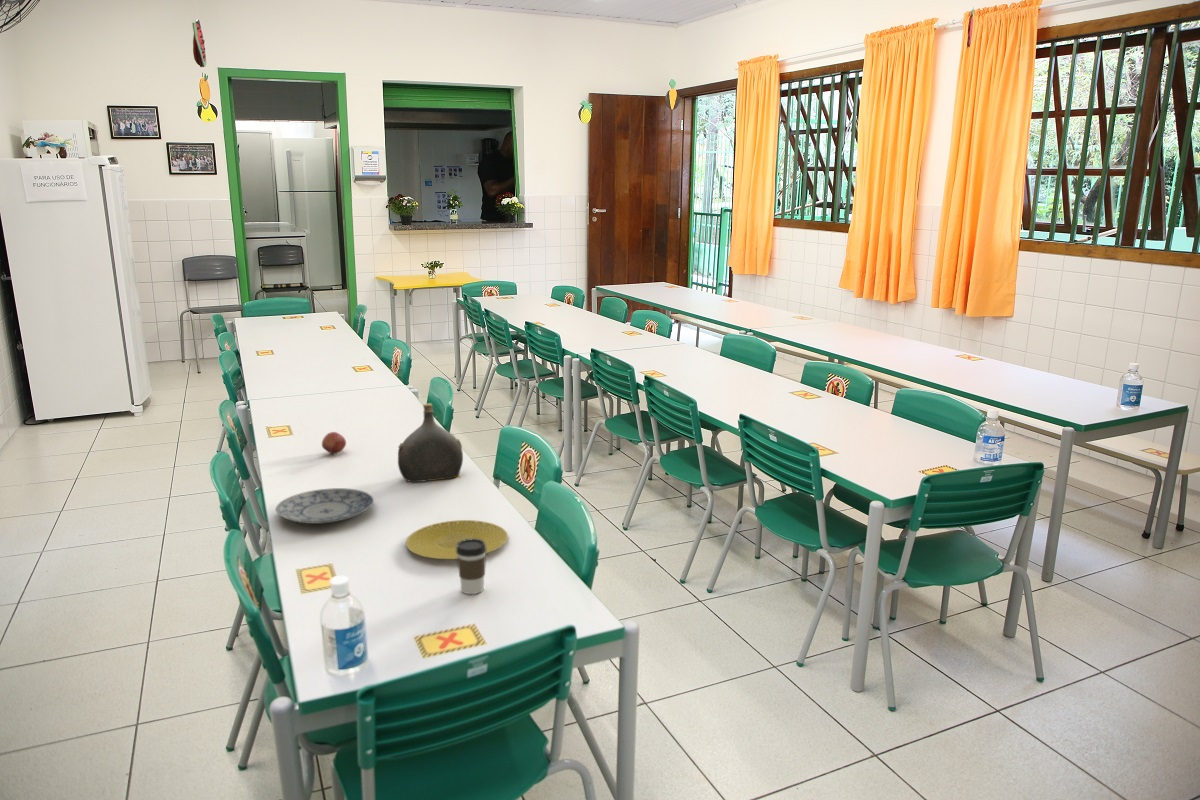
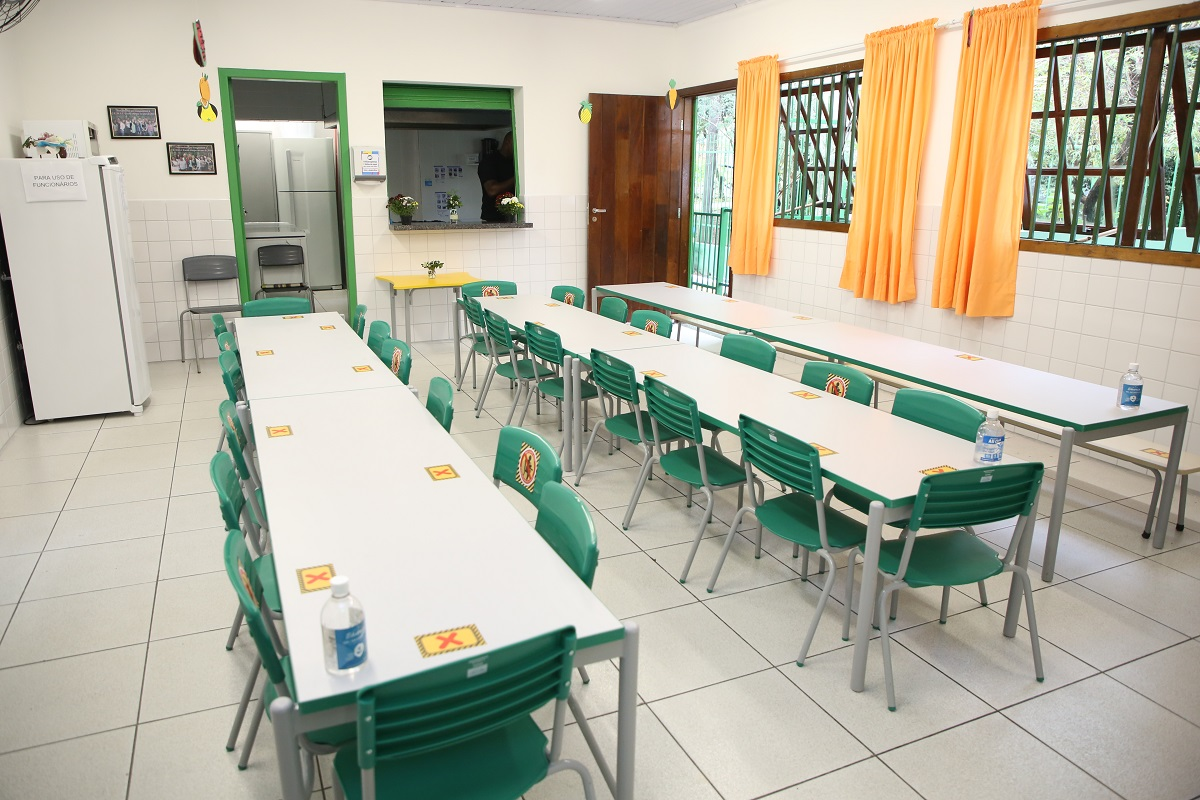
- water jug [397,402,464,483]
- fruit [321,431,347,455]
- plate [405,519,509,560]
- plate [275,487,375,525]
- coffee cup [456,538,487,595]
